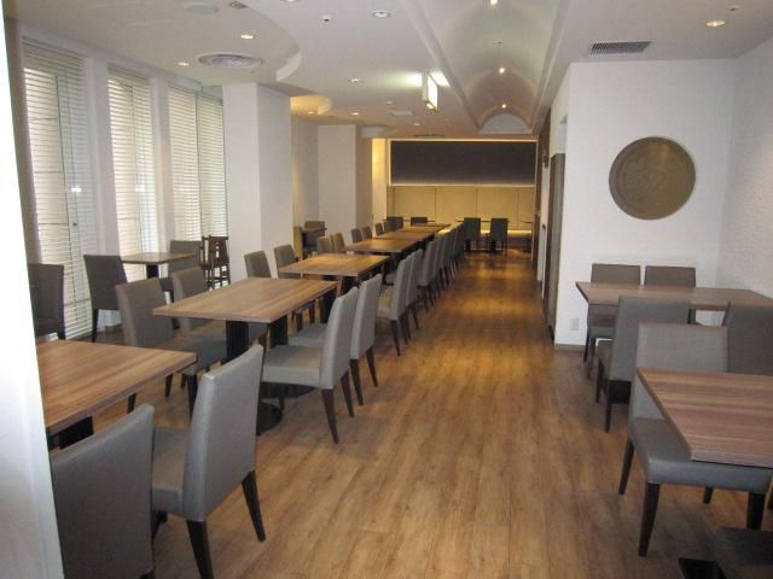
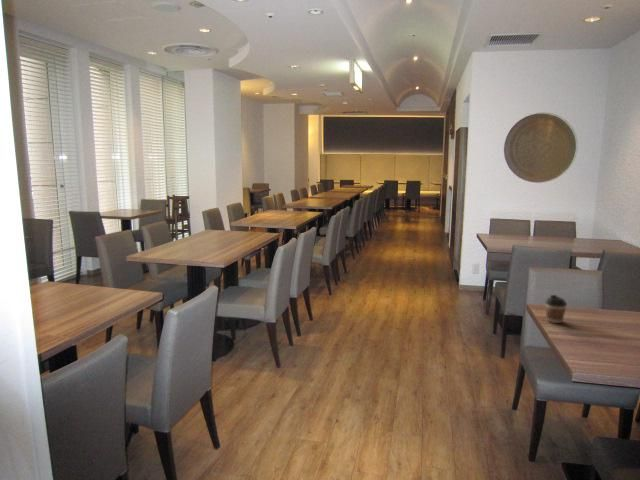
+ coffee cup [544,294,568,324]
